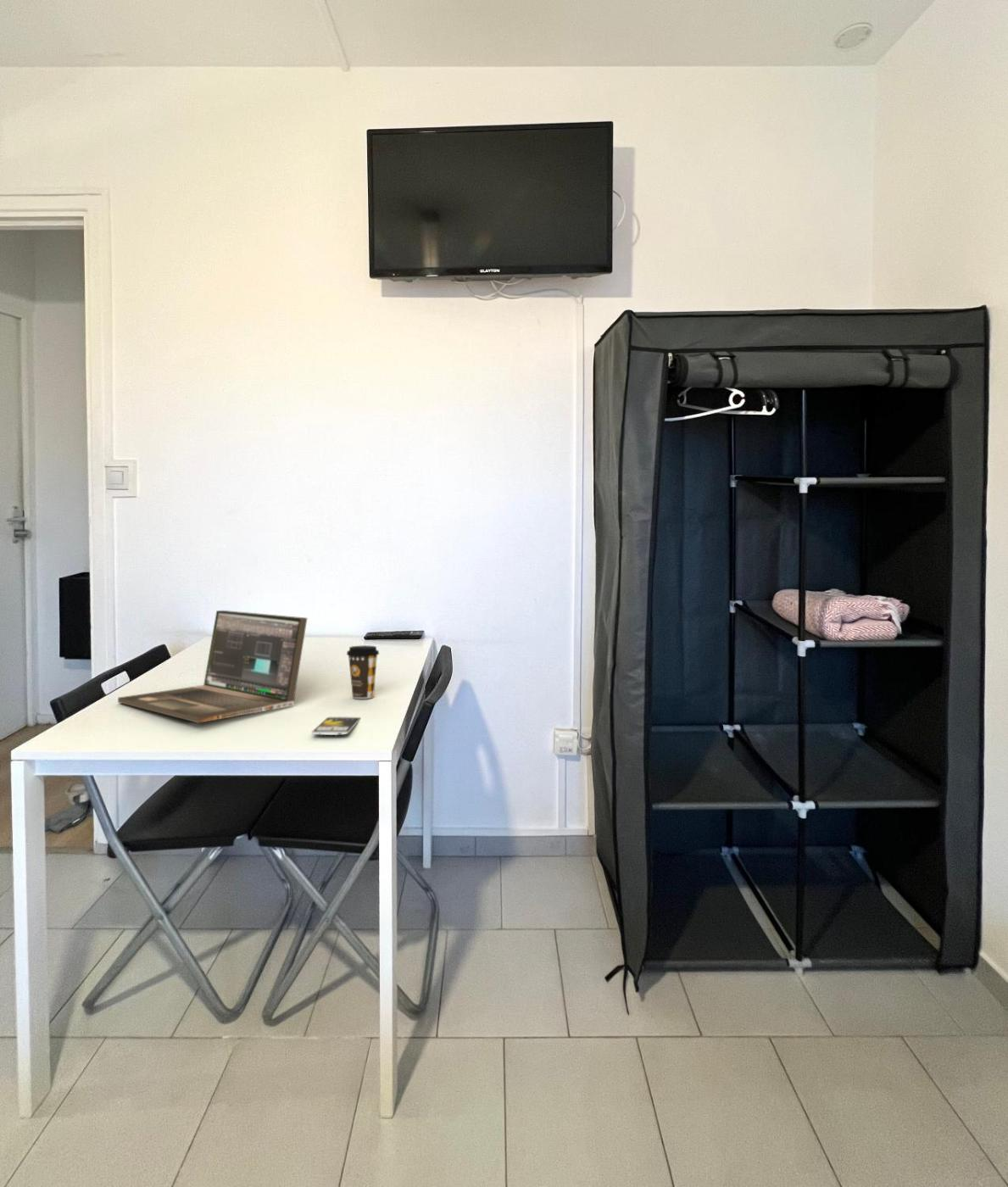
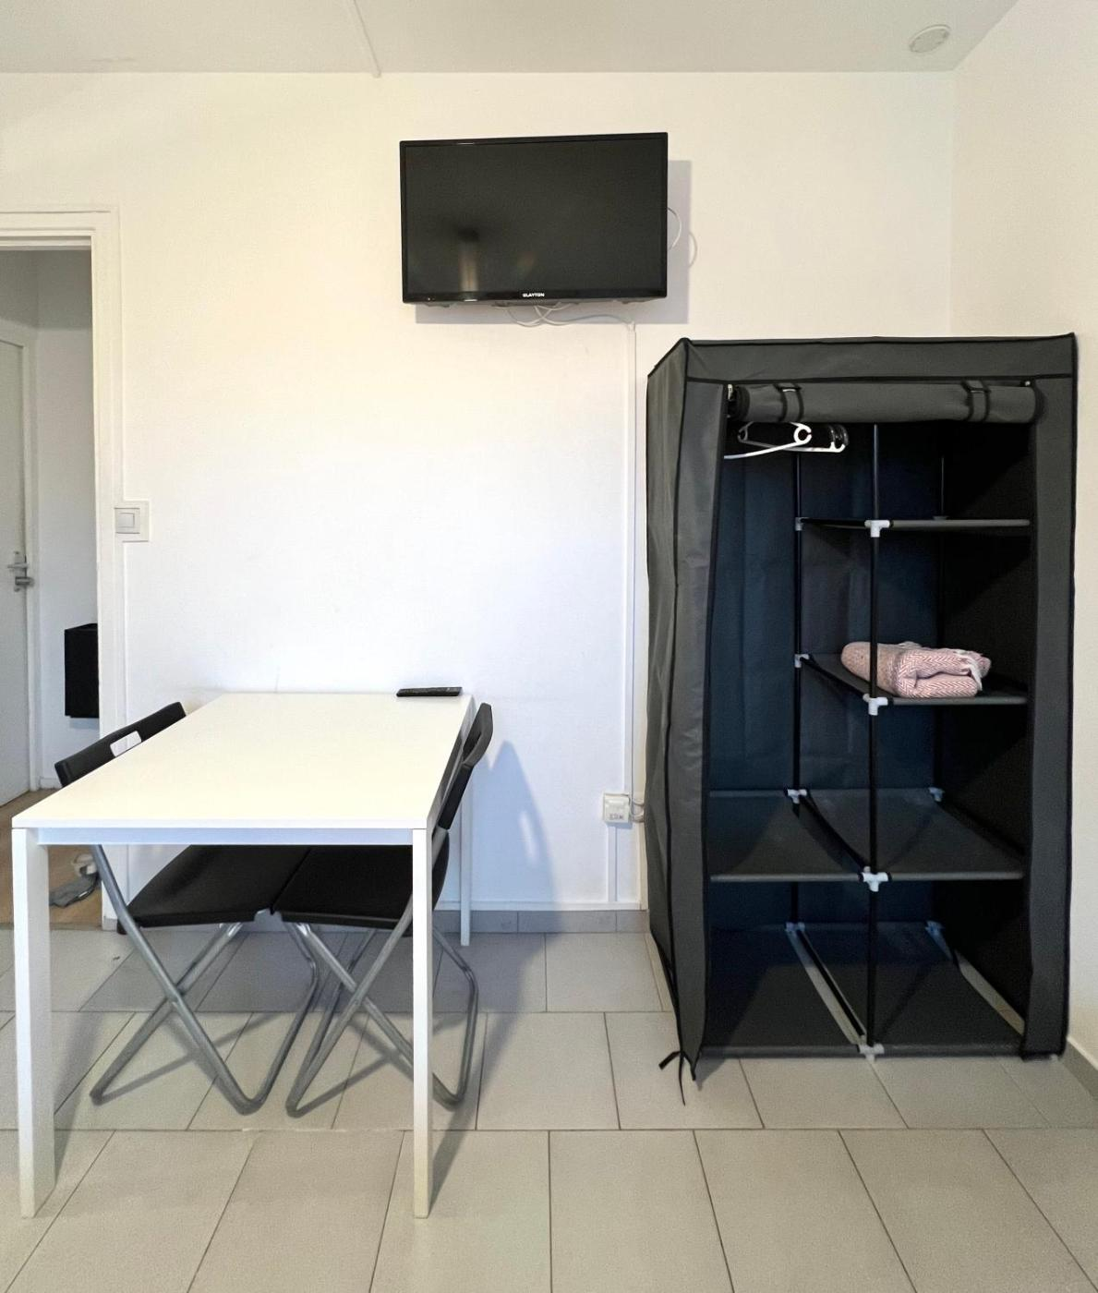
- coffee cup [346,644,380,699]
- smartphone [311,716,361,736]
- laptop [117,610,308,724]
